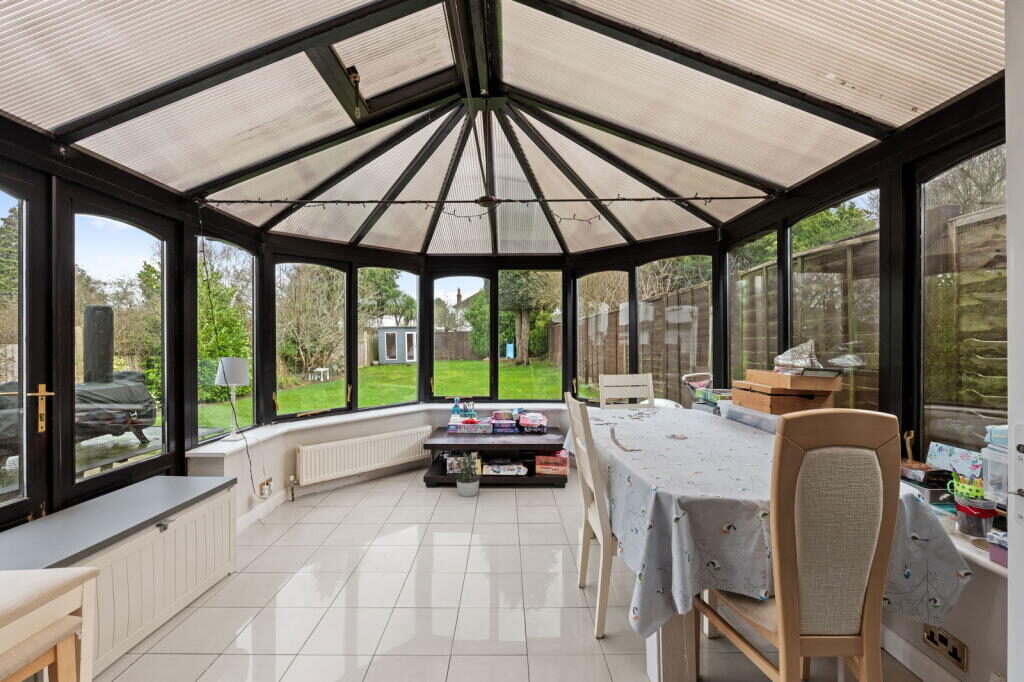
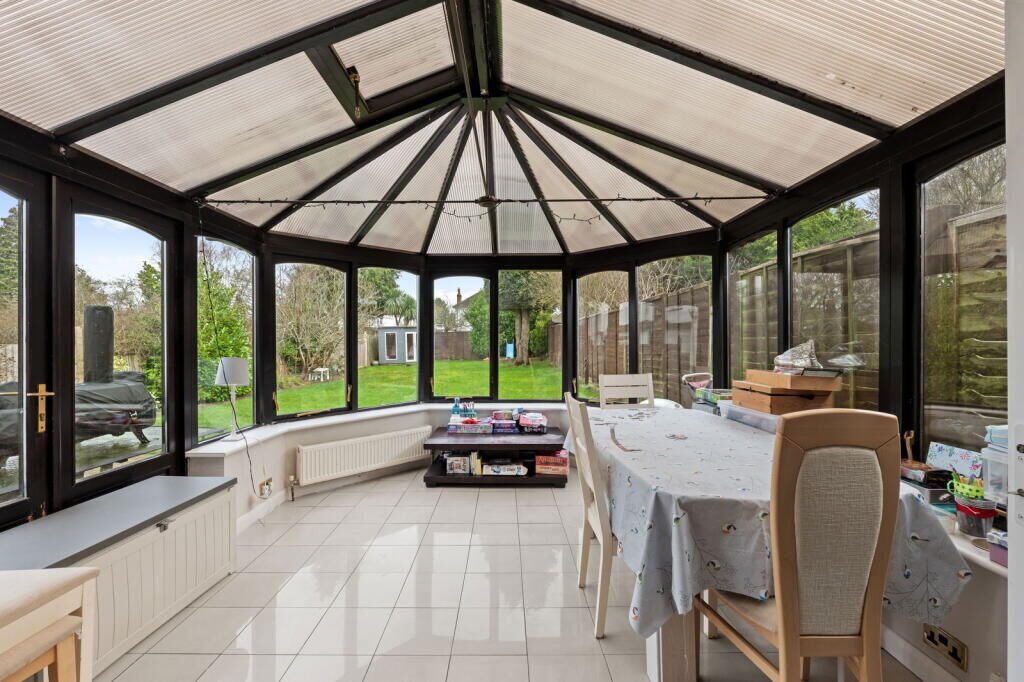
- potted plant [451,451,481,498]
